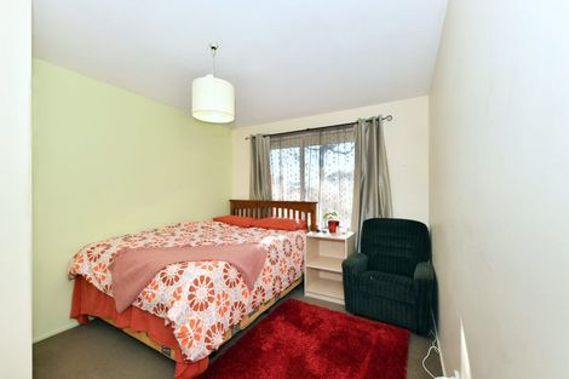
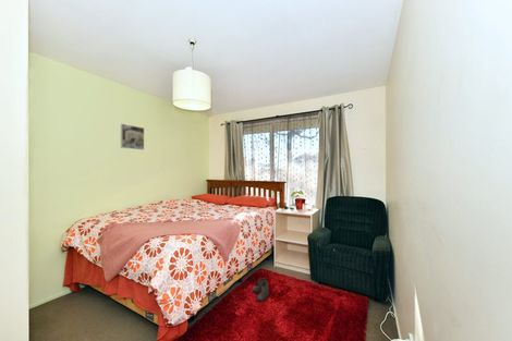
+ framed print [120,123,145,150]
+ boots [251,277,270,302]
